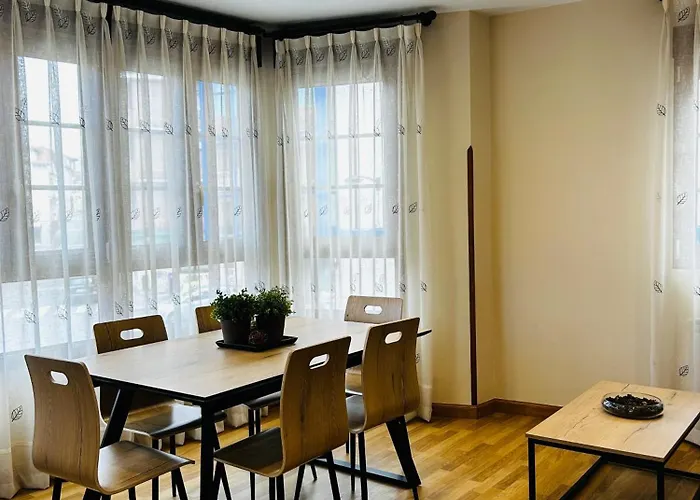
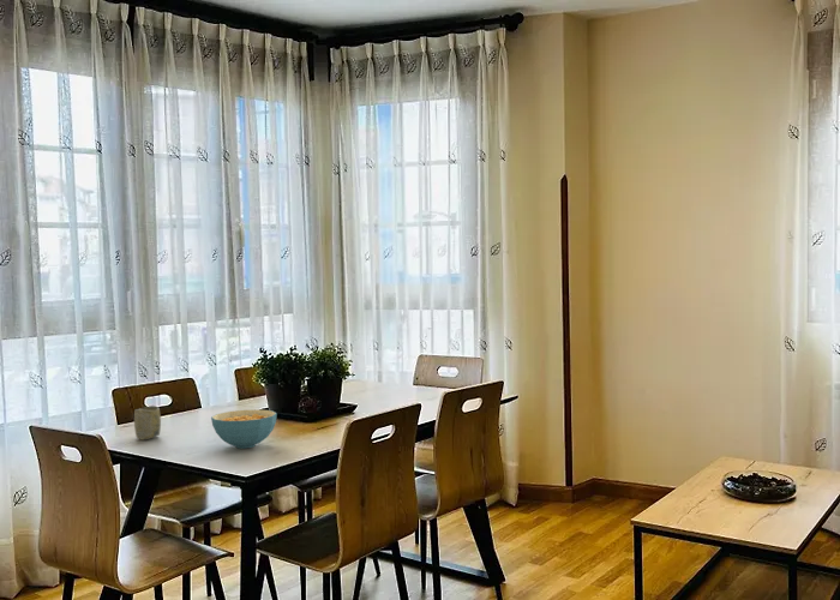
+ cup [133,404,162,442]
+ cereal bowl [210,409,278,450]
